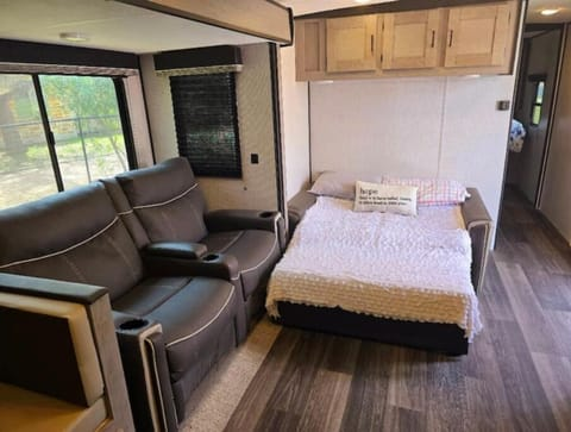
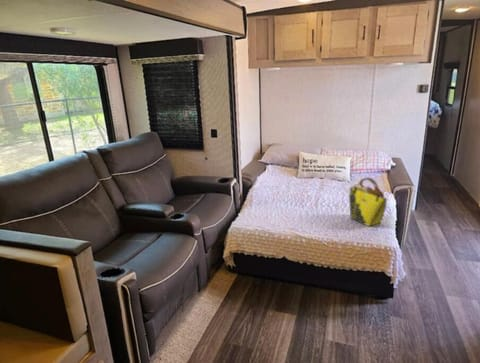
+ tote bag [348,177,388,227]
